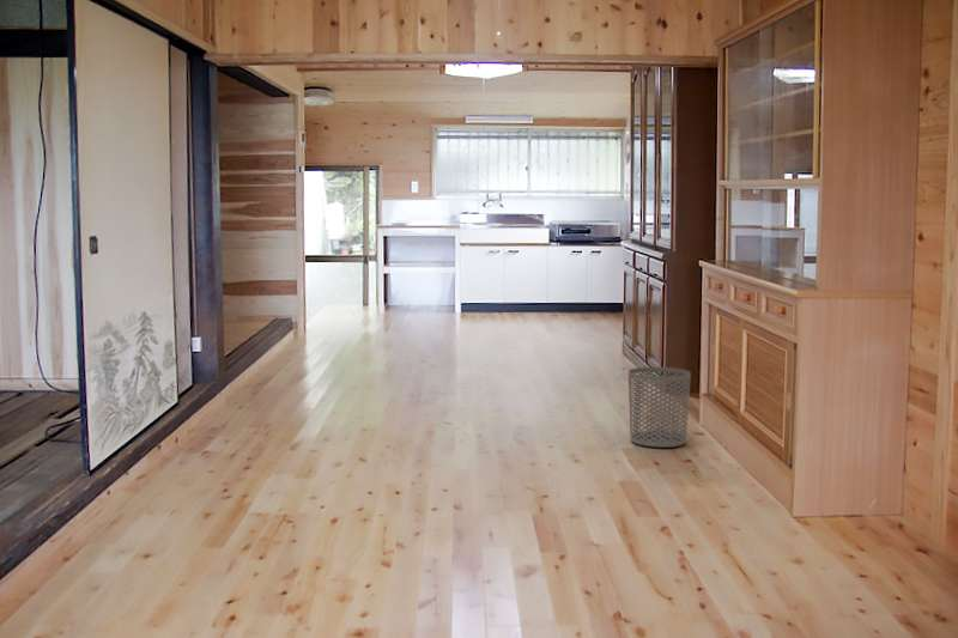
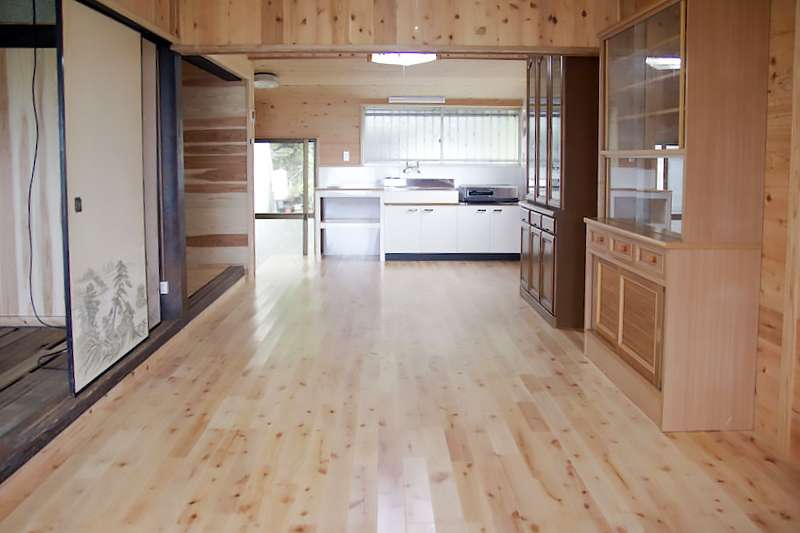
- waste bin [627,366,692,449]
